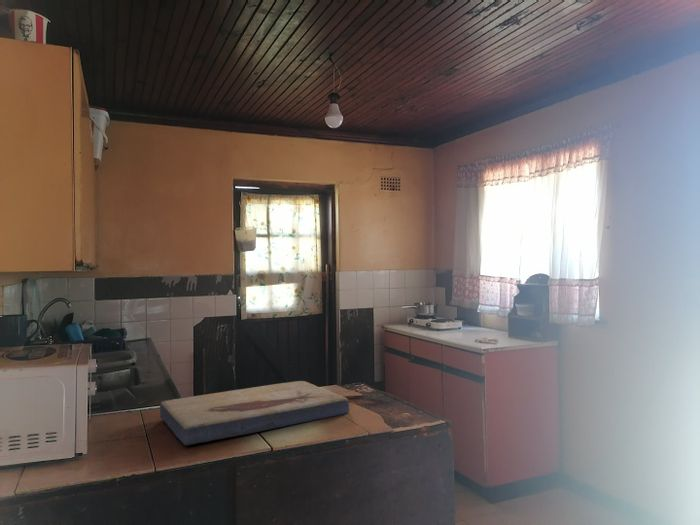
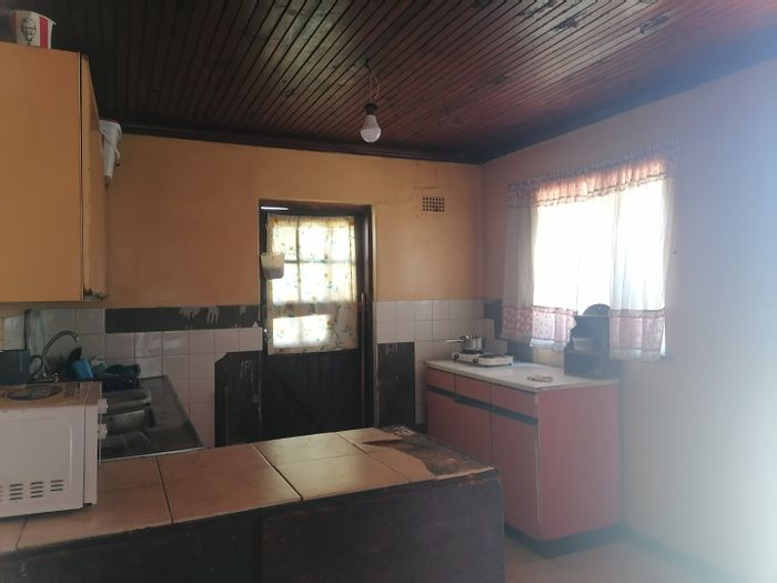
- fish fossil [159,380,350,446]
